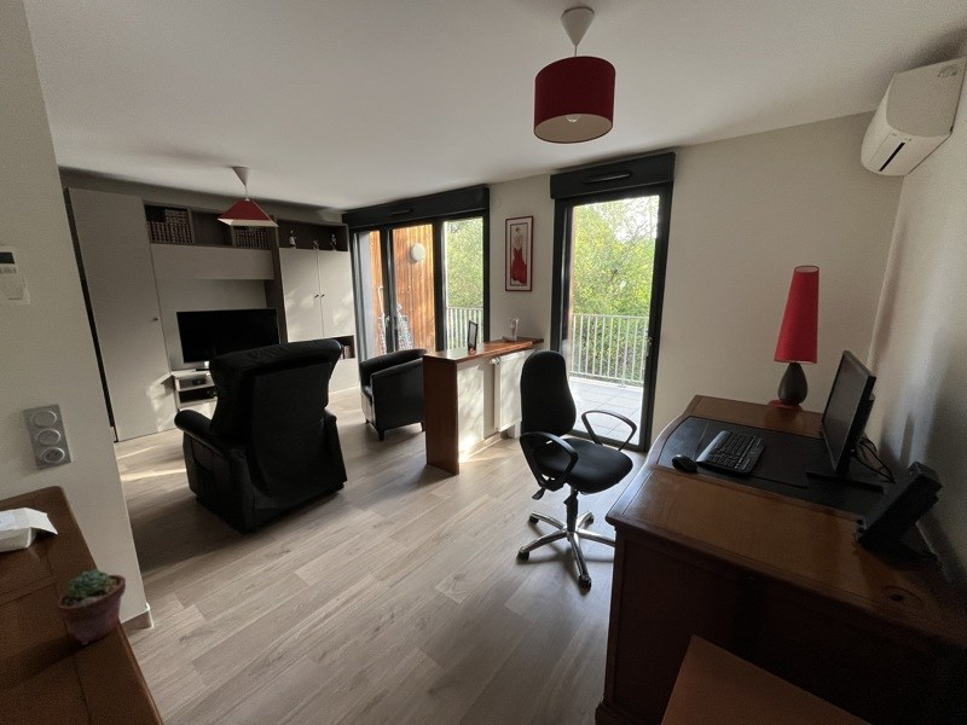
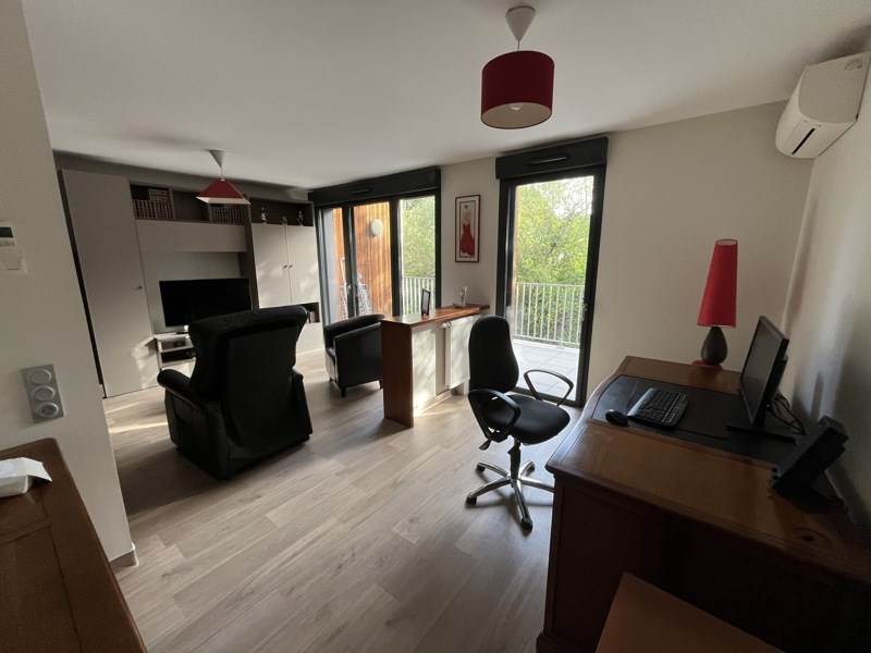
- potted succulent [56,568,127,646]
